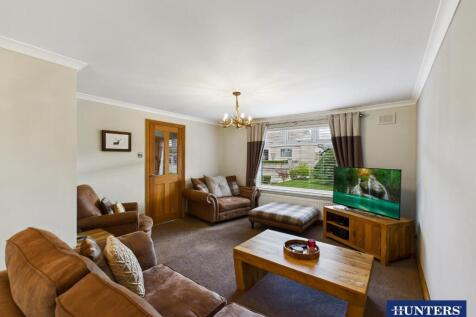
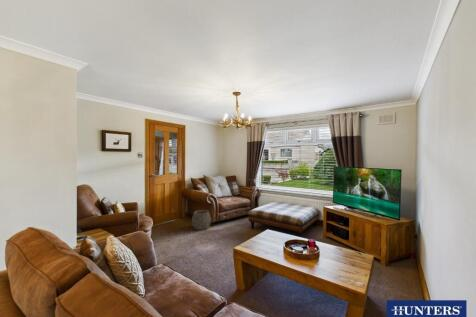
+ woven basket [191,209,212,231]
